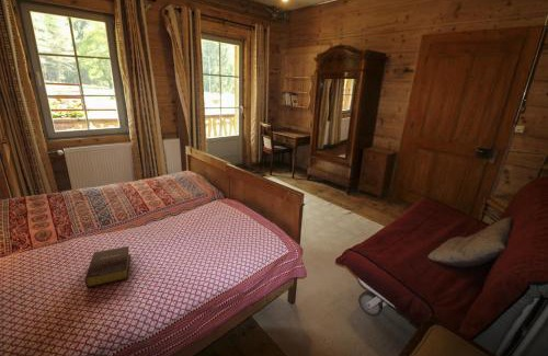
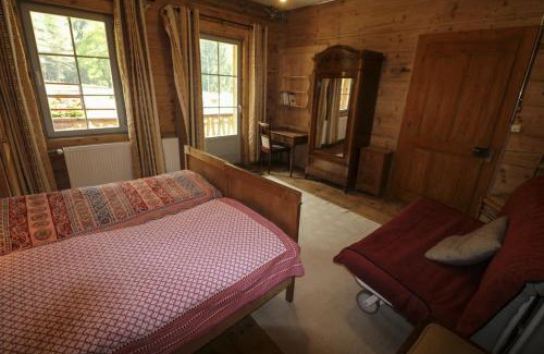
- bible [84,245,132,289]
